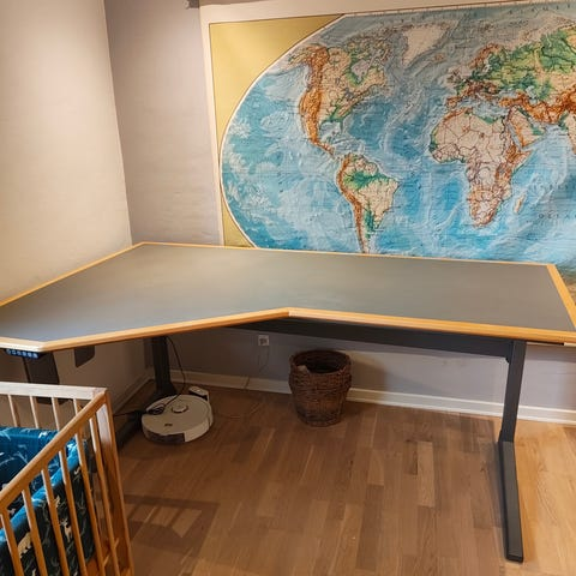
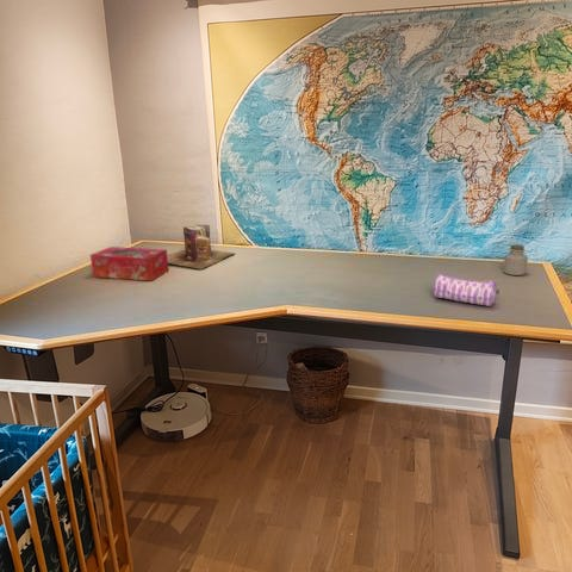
+ pencil case [433,272,500,307]
+ jar [503,243,529,276]
+ books [167,223,236,271]
+ tissue box [89,245,170,282]
